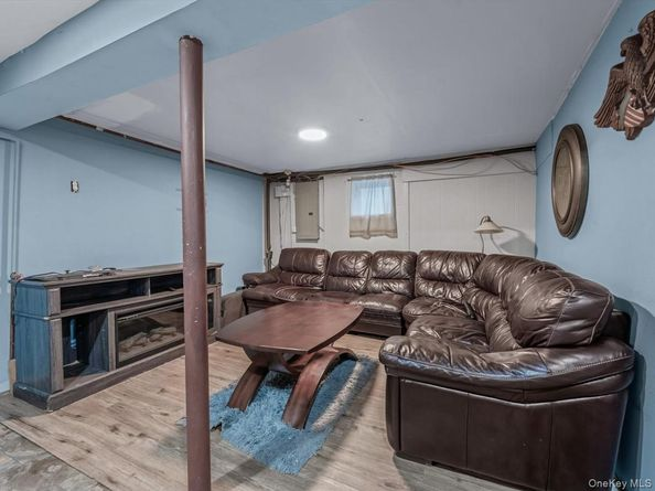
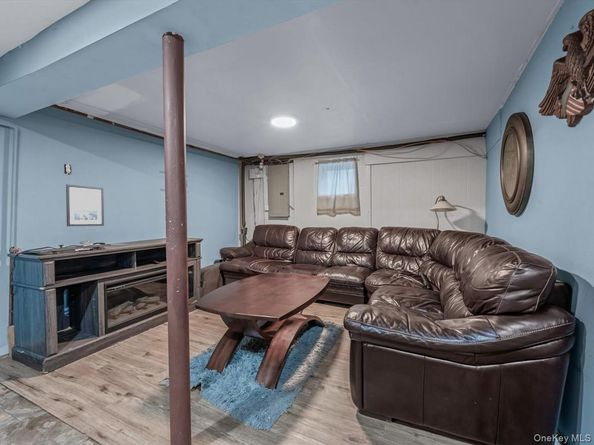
+ wall art [65,183,105,227]
